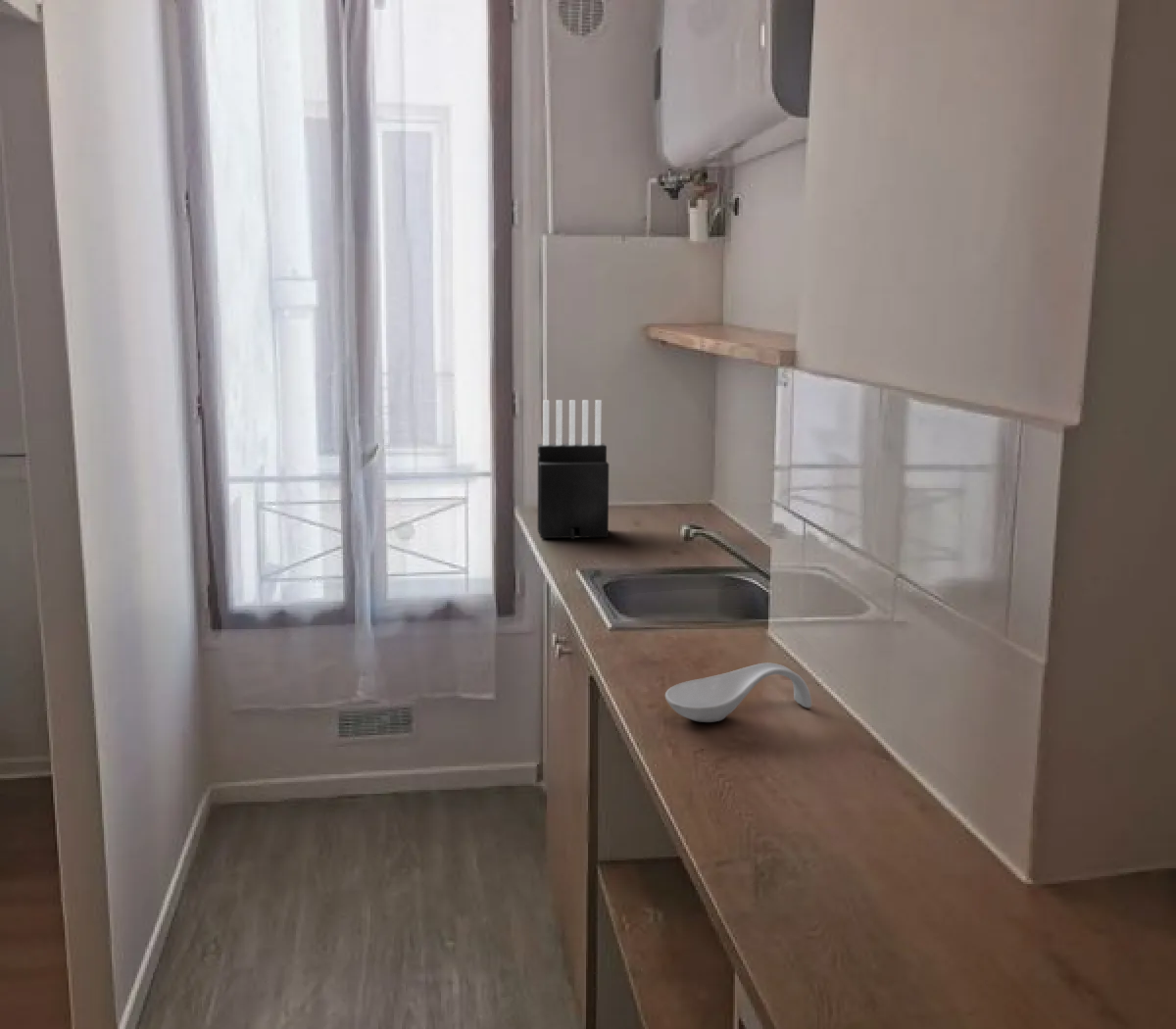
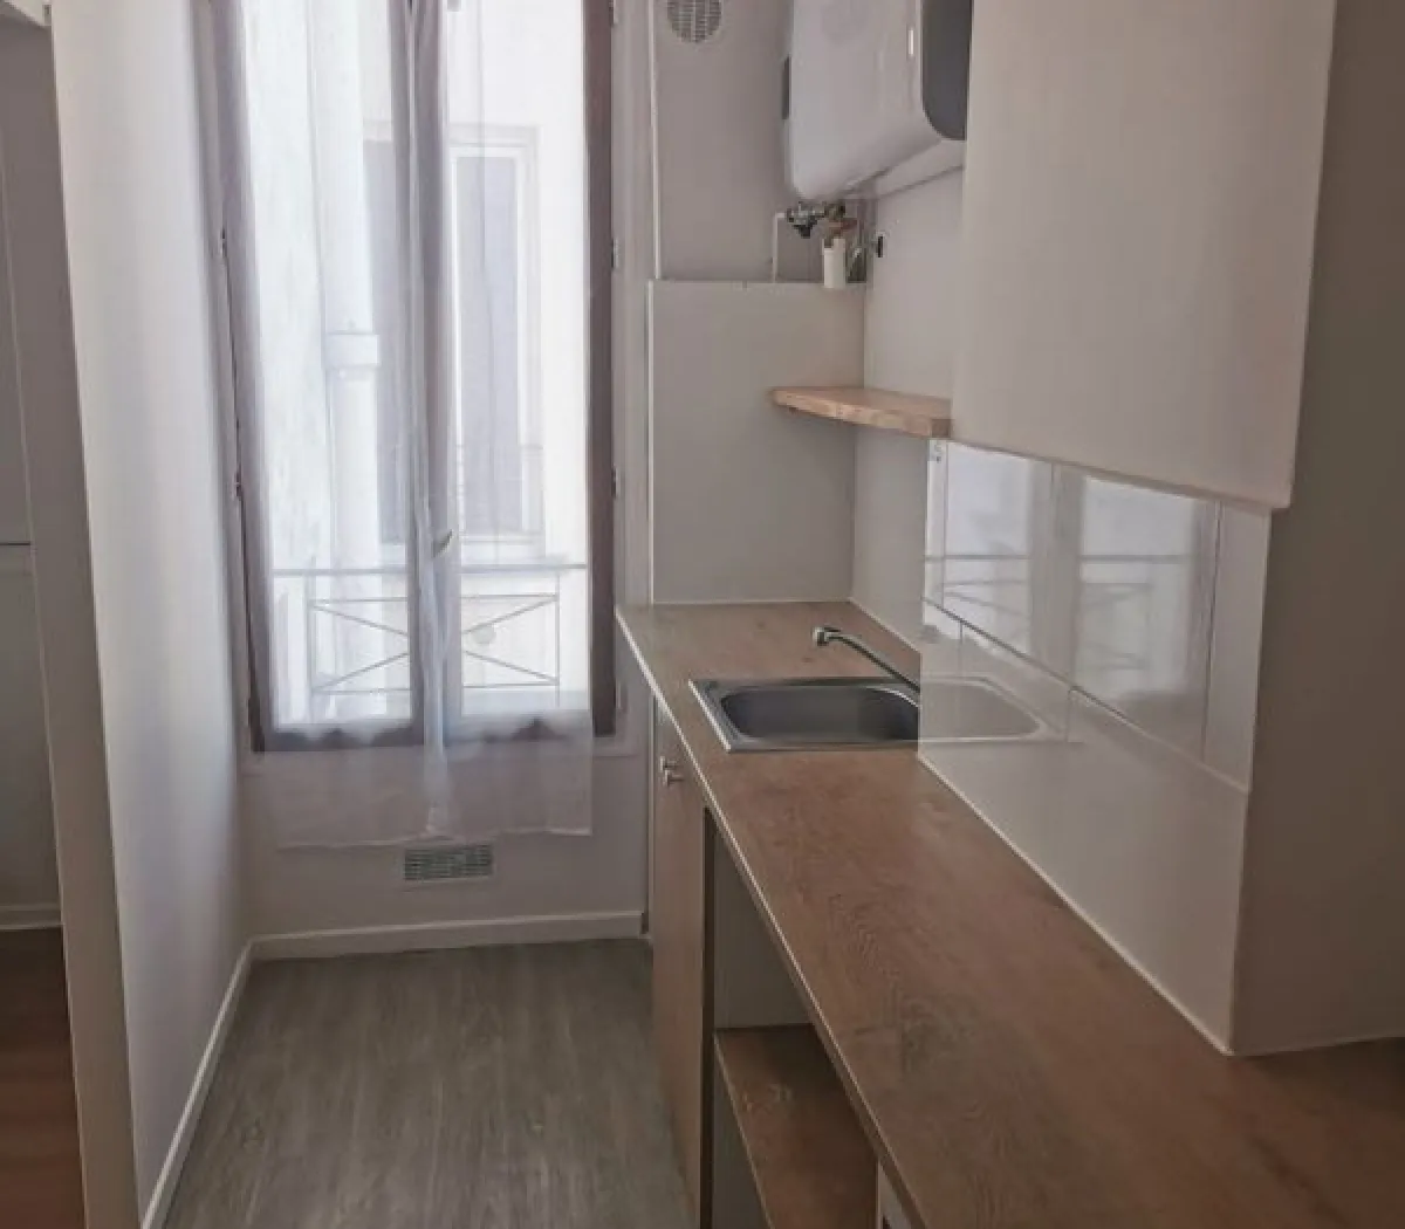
- spoon rest [664,662,812,723]
- knife block [537,399,610,541]
